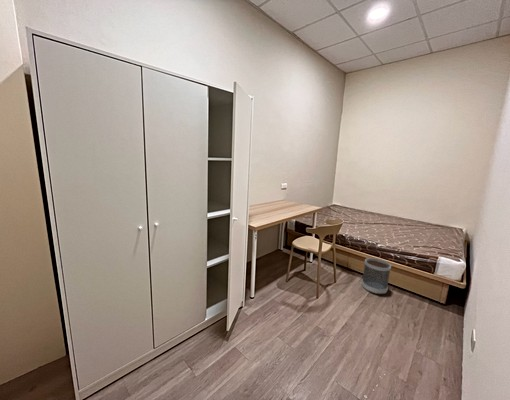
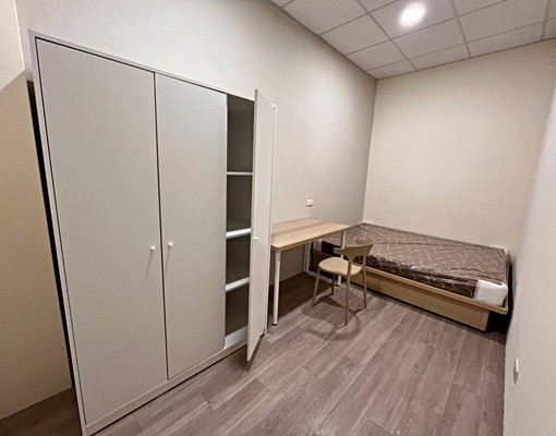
- wastebasket [361,257,392,295]
